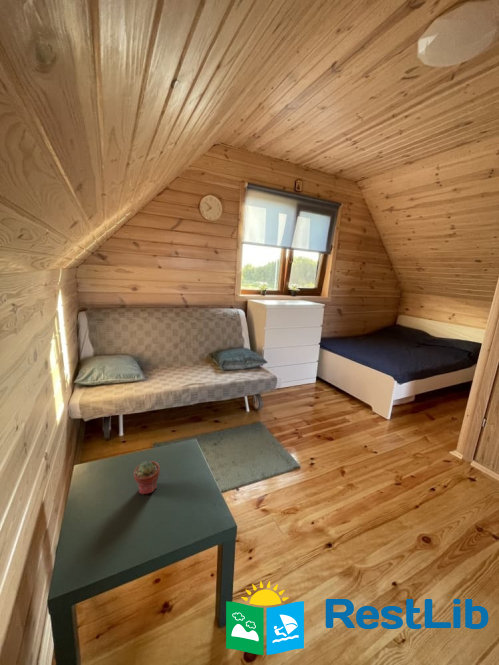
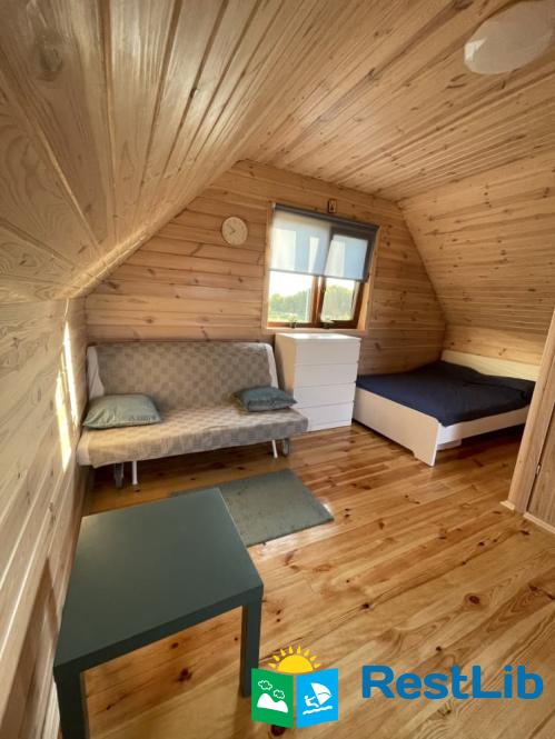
- potted succulent [133,460,161,496]
